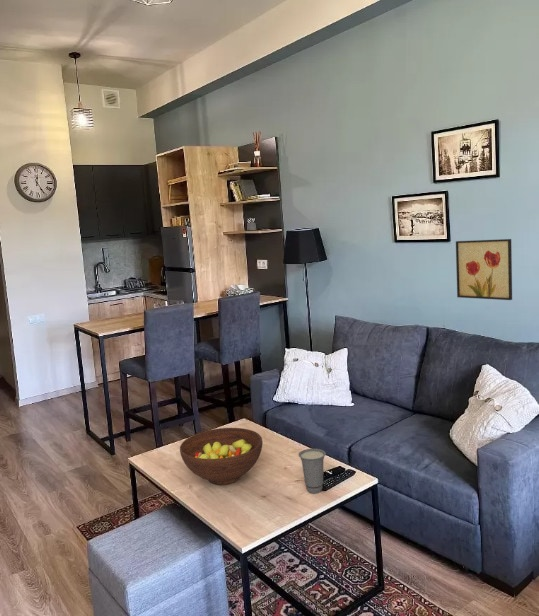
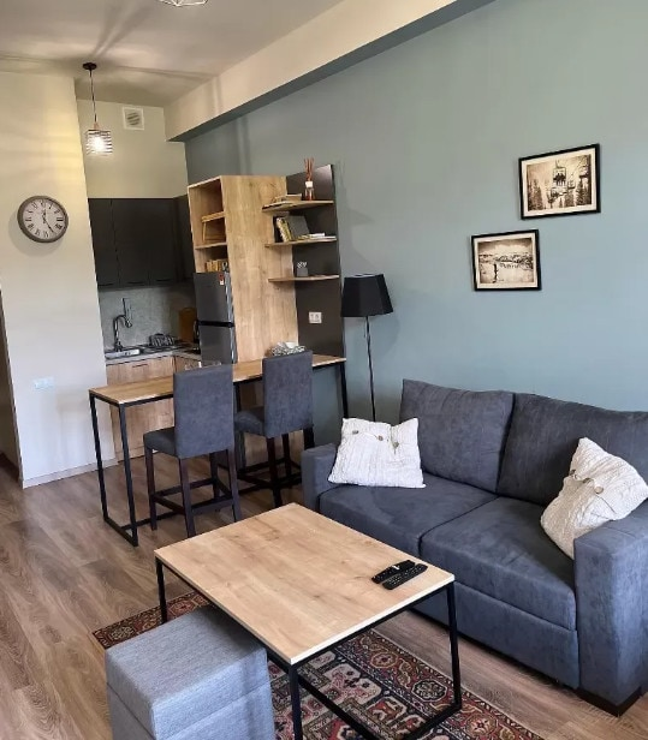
- fruit bowl [179,427,264,486]
- wall art [455,238,513,301]
- cup [298,448,327,494]
